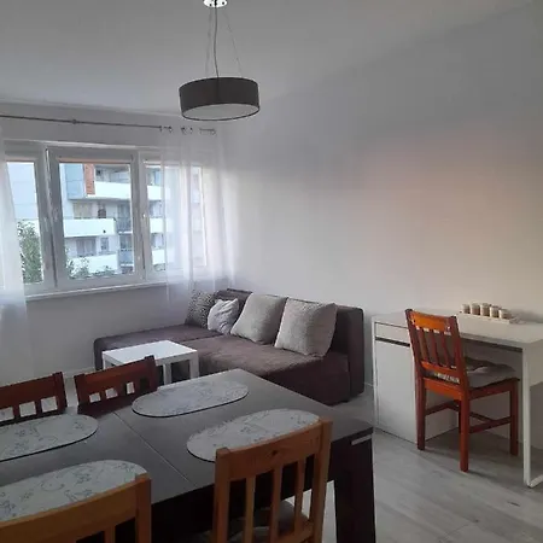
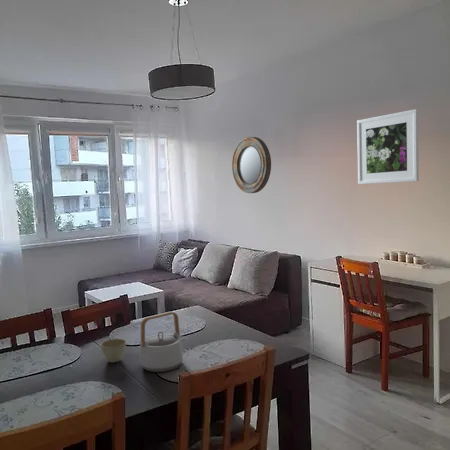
+ flower pot [100,338,127,363]
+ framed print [356,108,420,185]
+ home mirror [231,136,272,194]
+ teapot [139,311,188,373]
